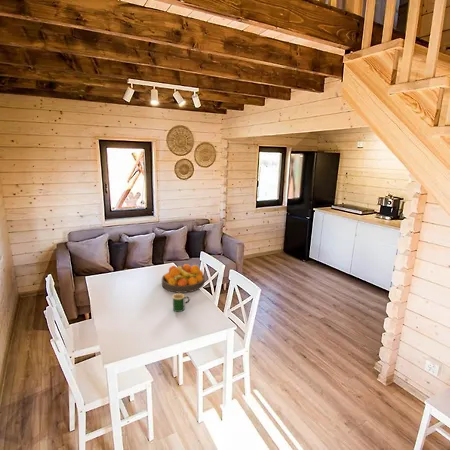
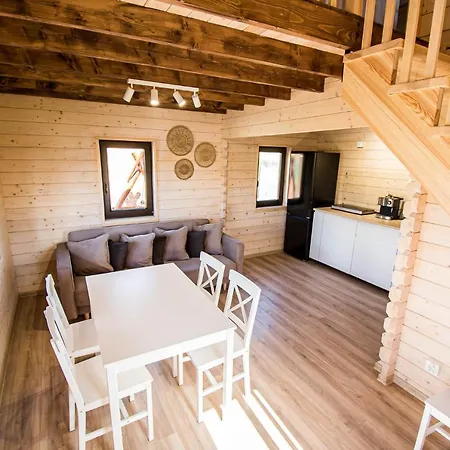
- mug [172,293,191,313]
- fruit bowl [161,263,206,294]
